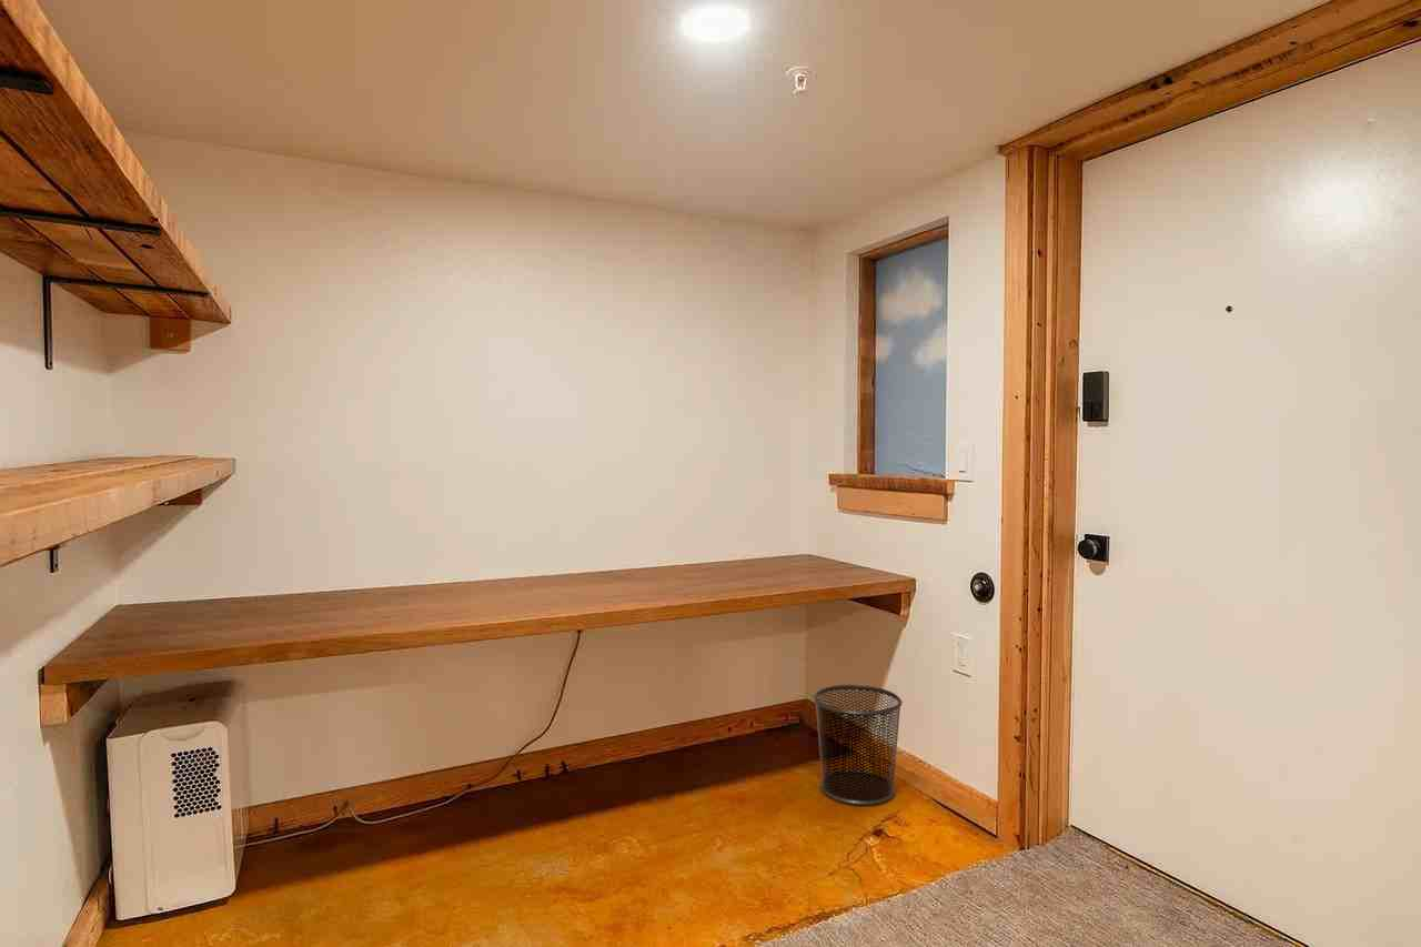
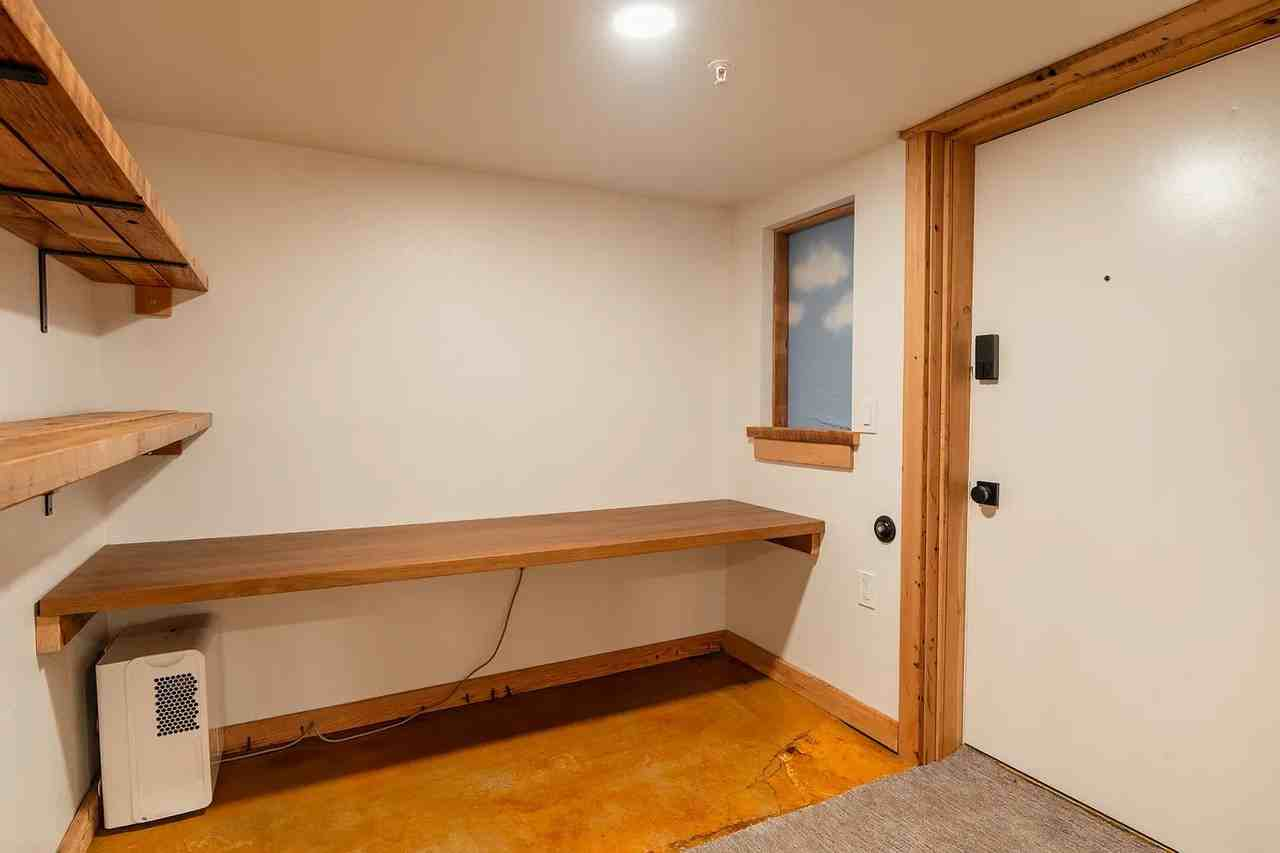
- waste bin [813,684,904,806]
